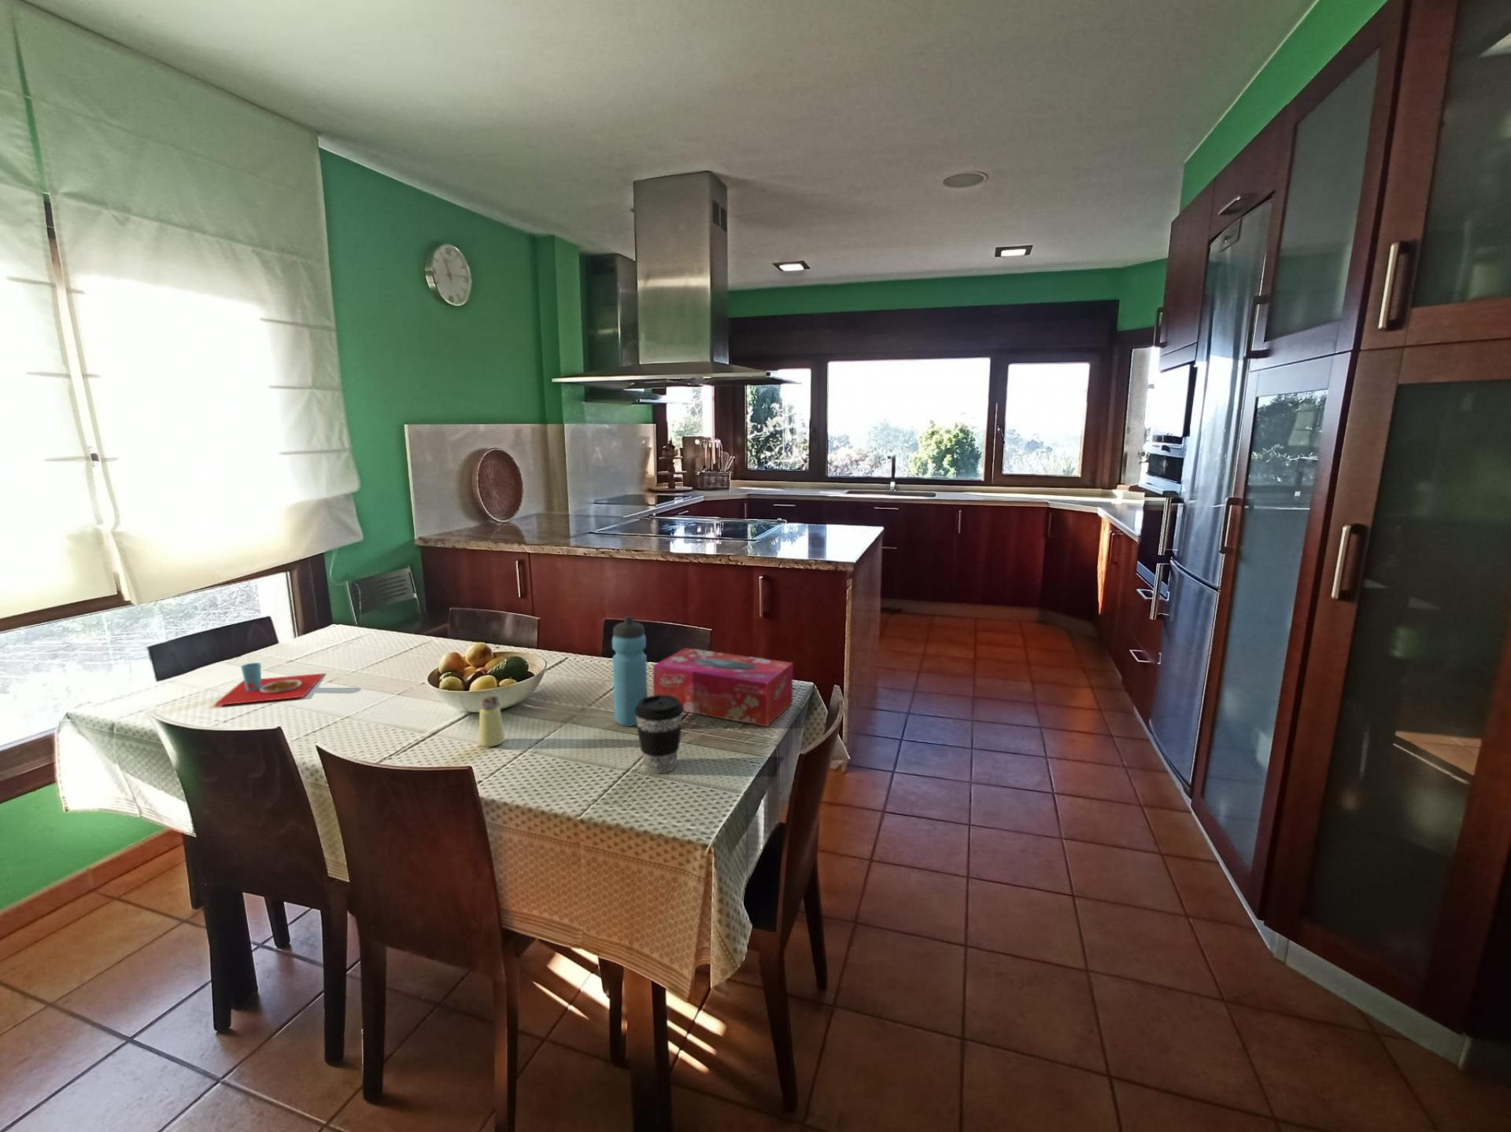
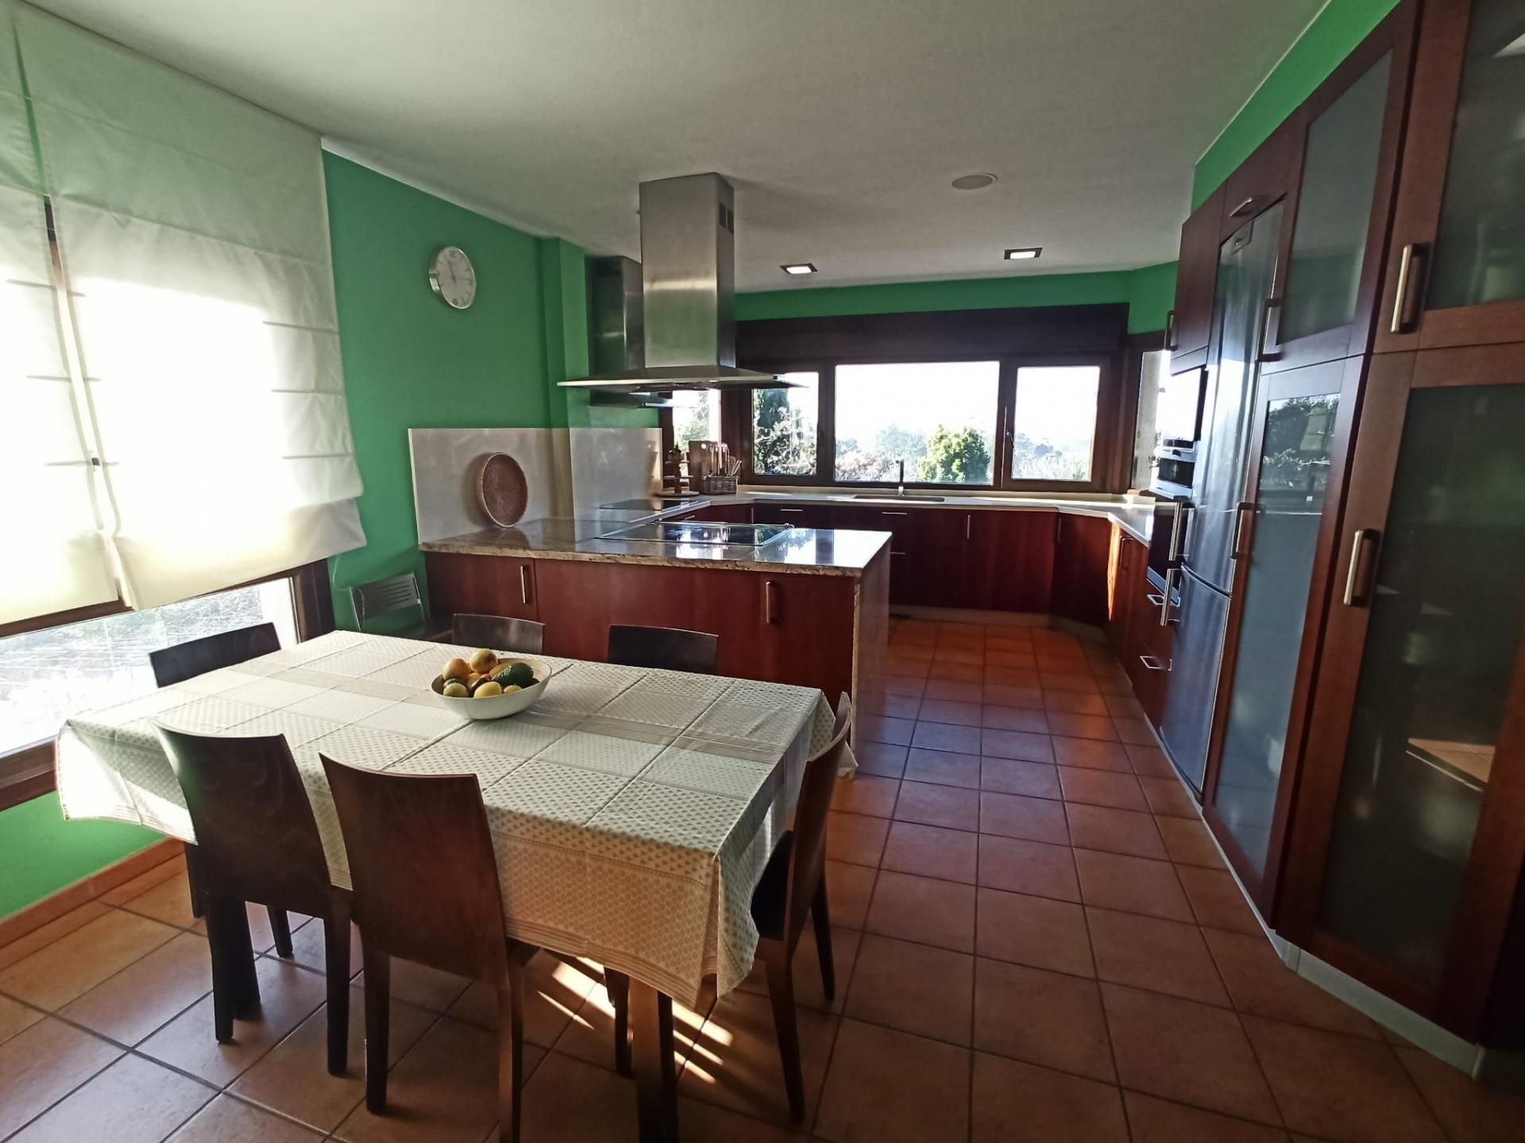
- tissue box [652,647,794,728]
- saltshaker [478,694,506,748]
- placemat [212,662,326,706]
- coffee cup [635,694,684,774]
- water bottle [612,616,648,728]
